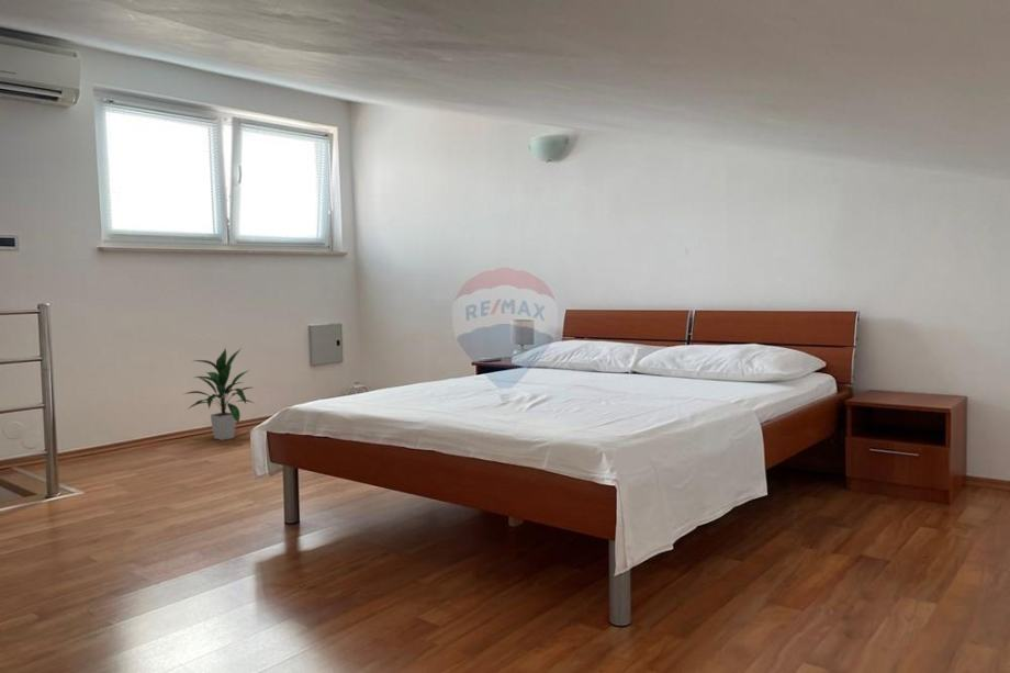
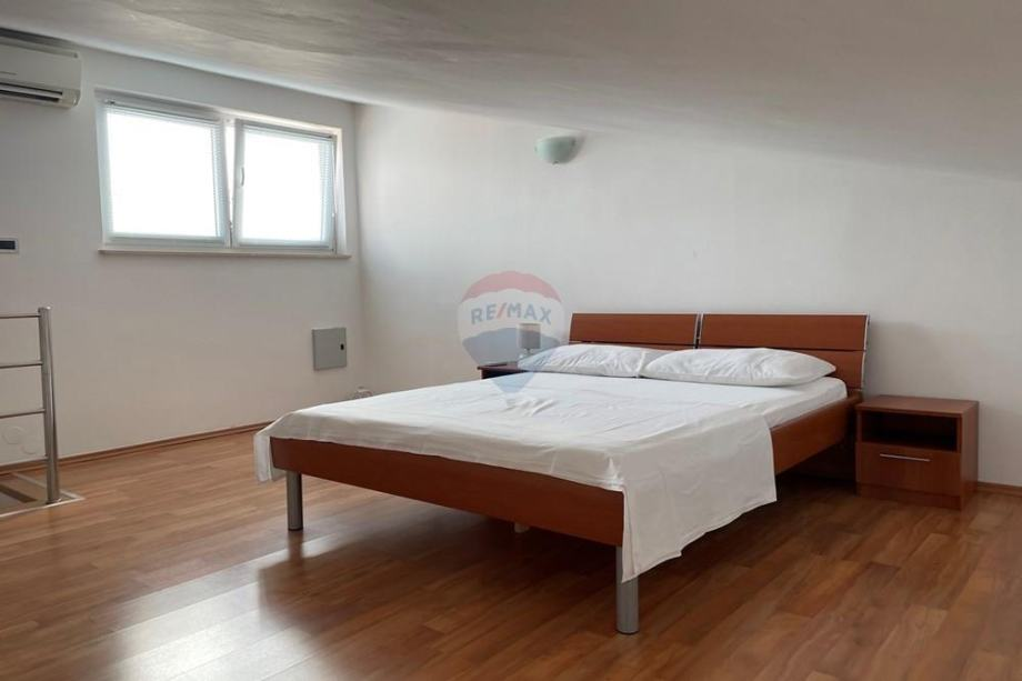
- indoor plant [180,347,255,441]
